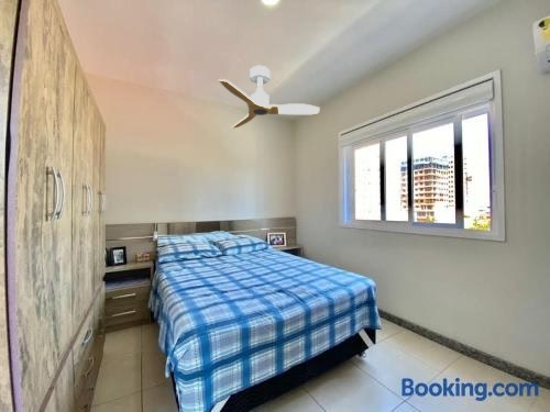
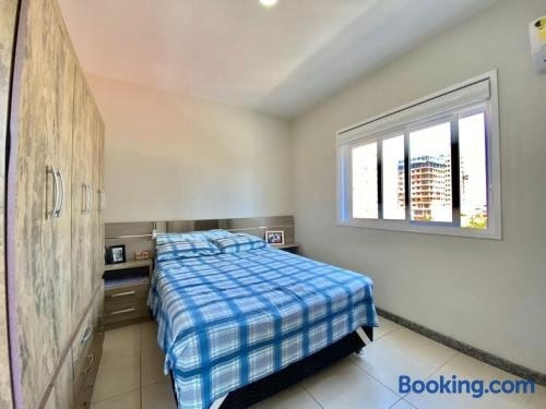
- ceiling fan [218,65,321,130]
